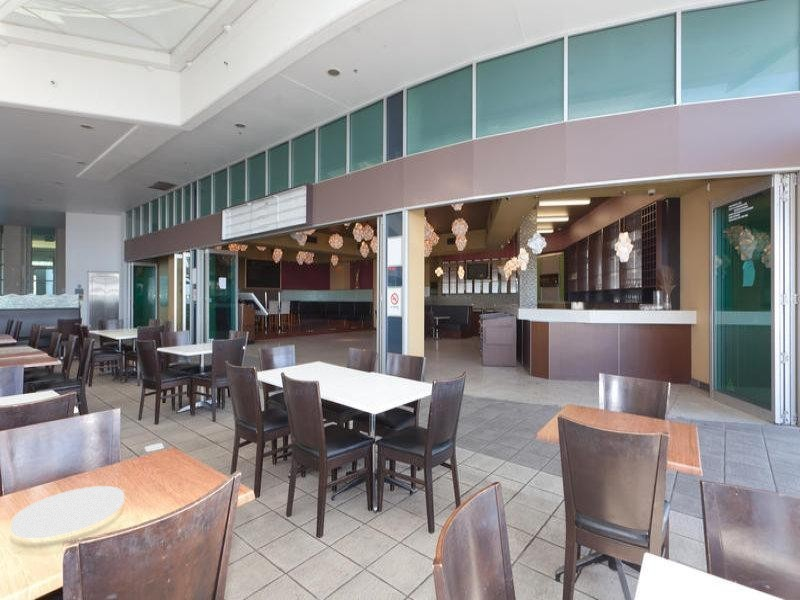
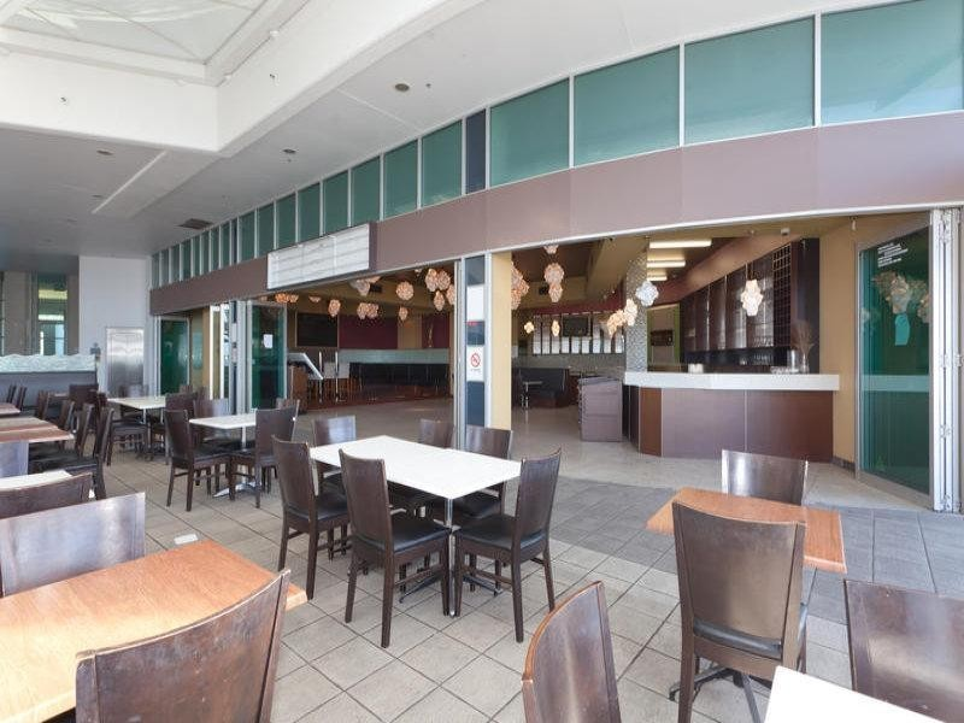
- plate [10,485,125,539]
